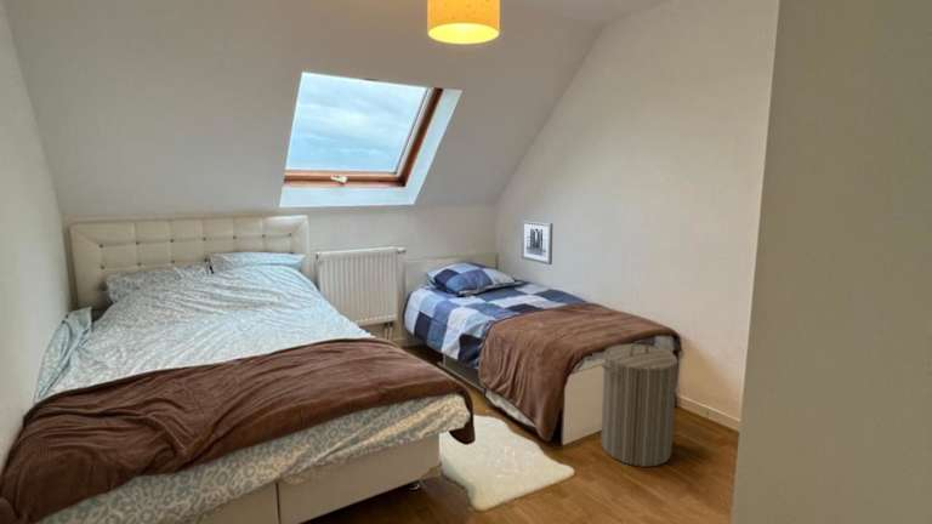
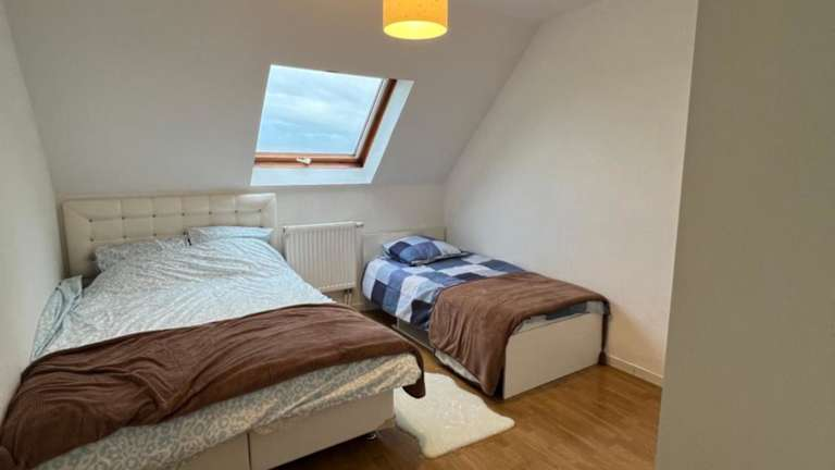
- laundry hamper [599,338,680,468]
- wall art [521,220,553,266]
